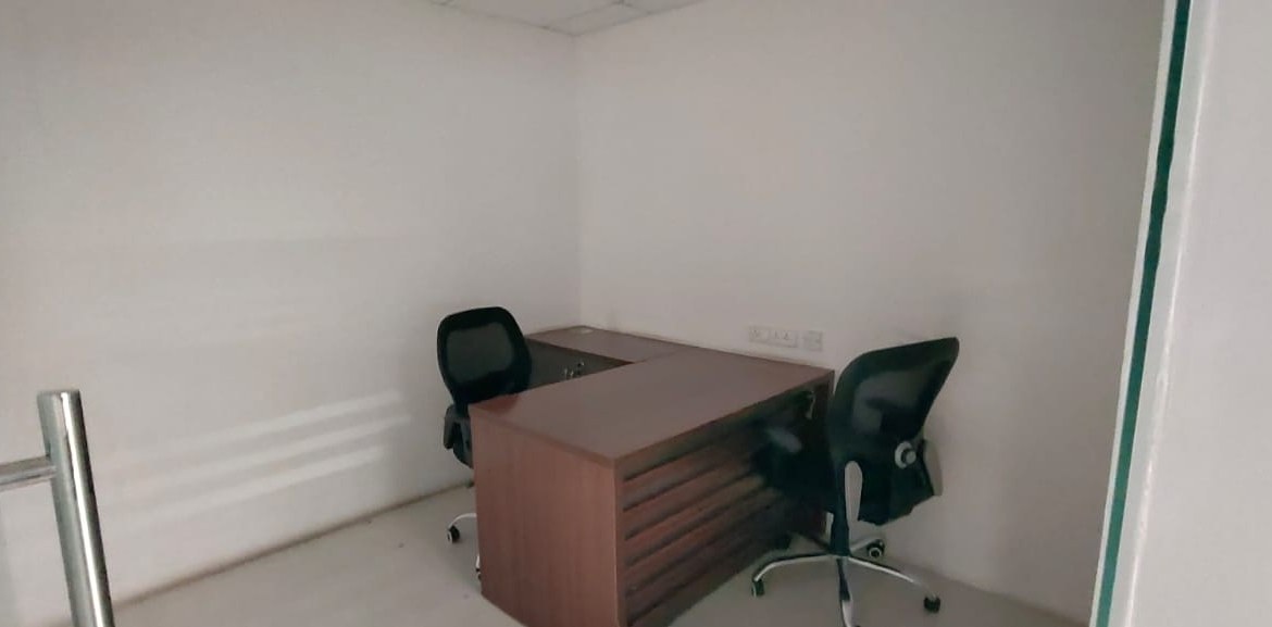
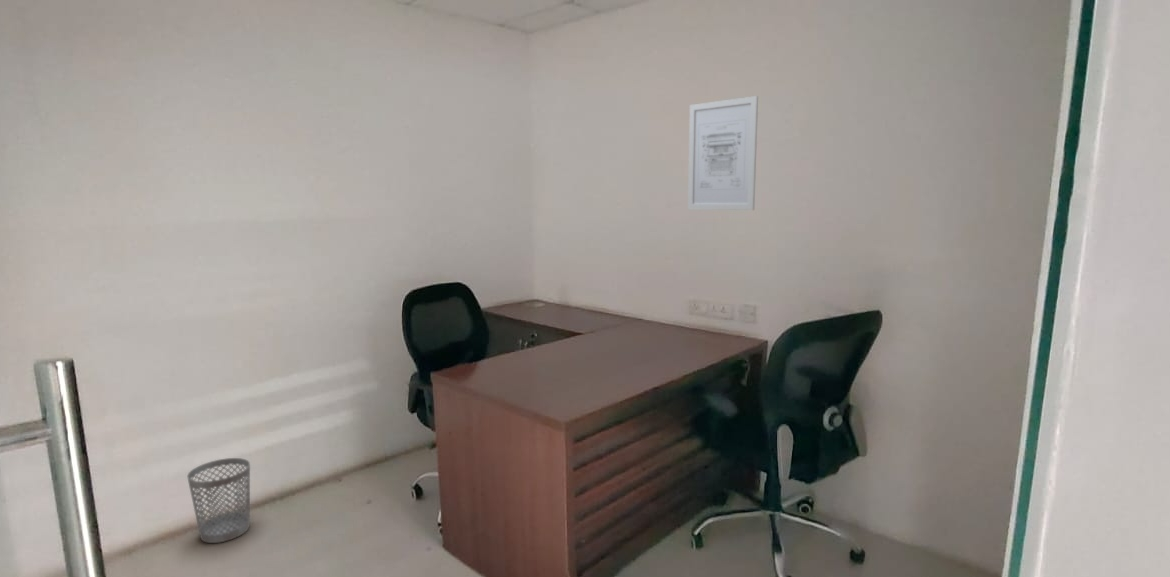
+ wall art [687,95,759,211]
+ wastebasket [186,457,251,544]
